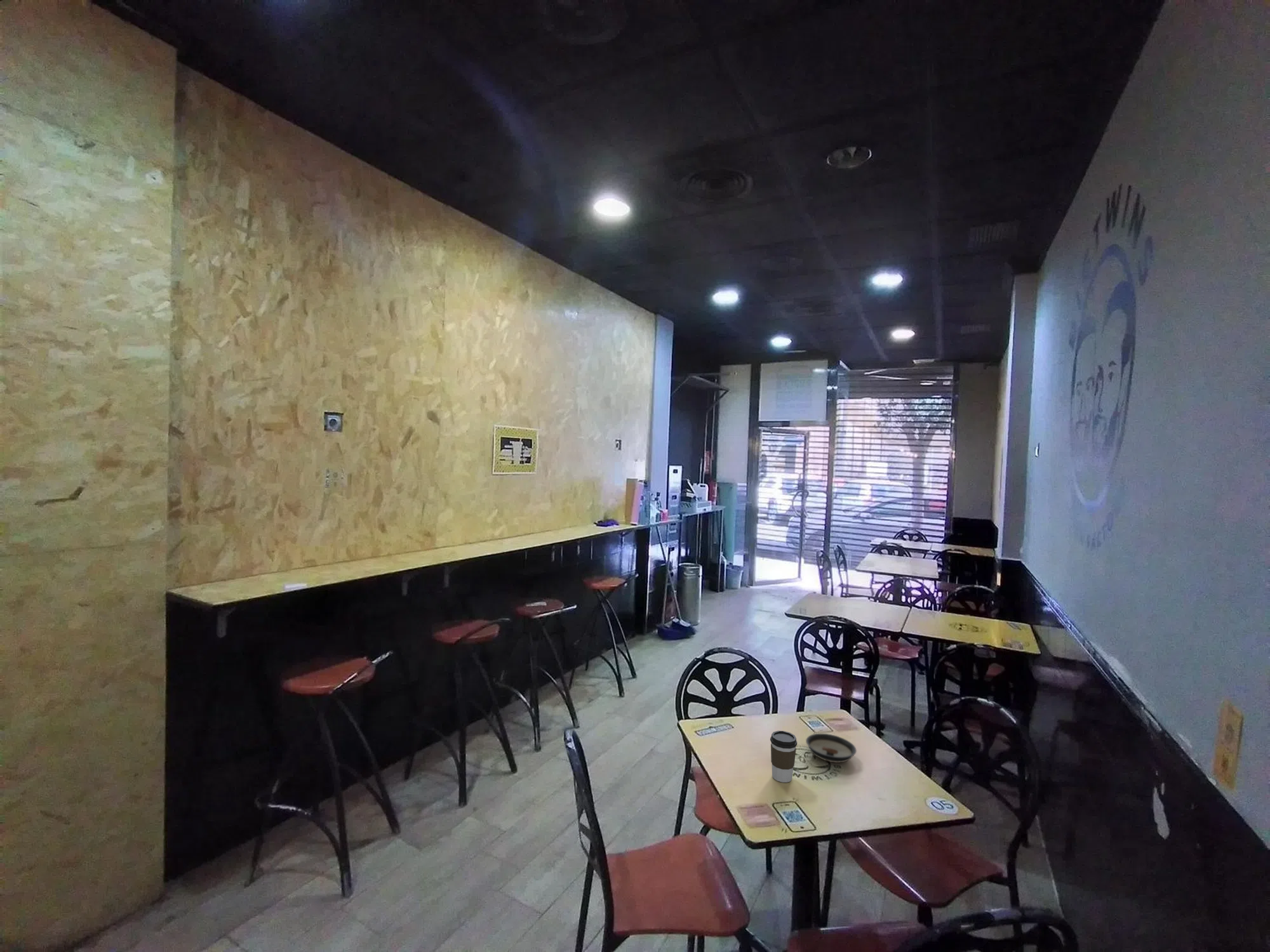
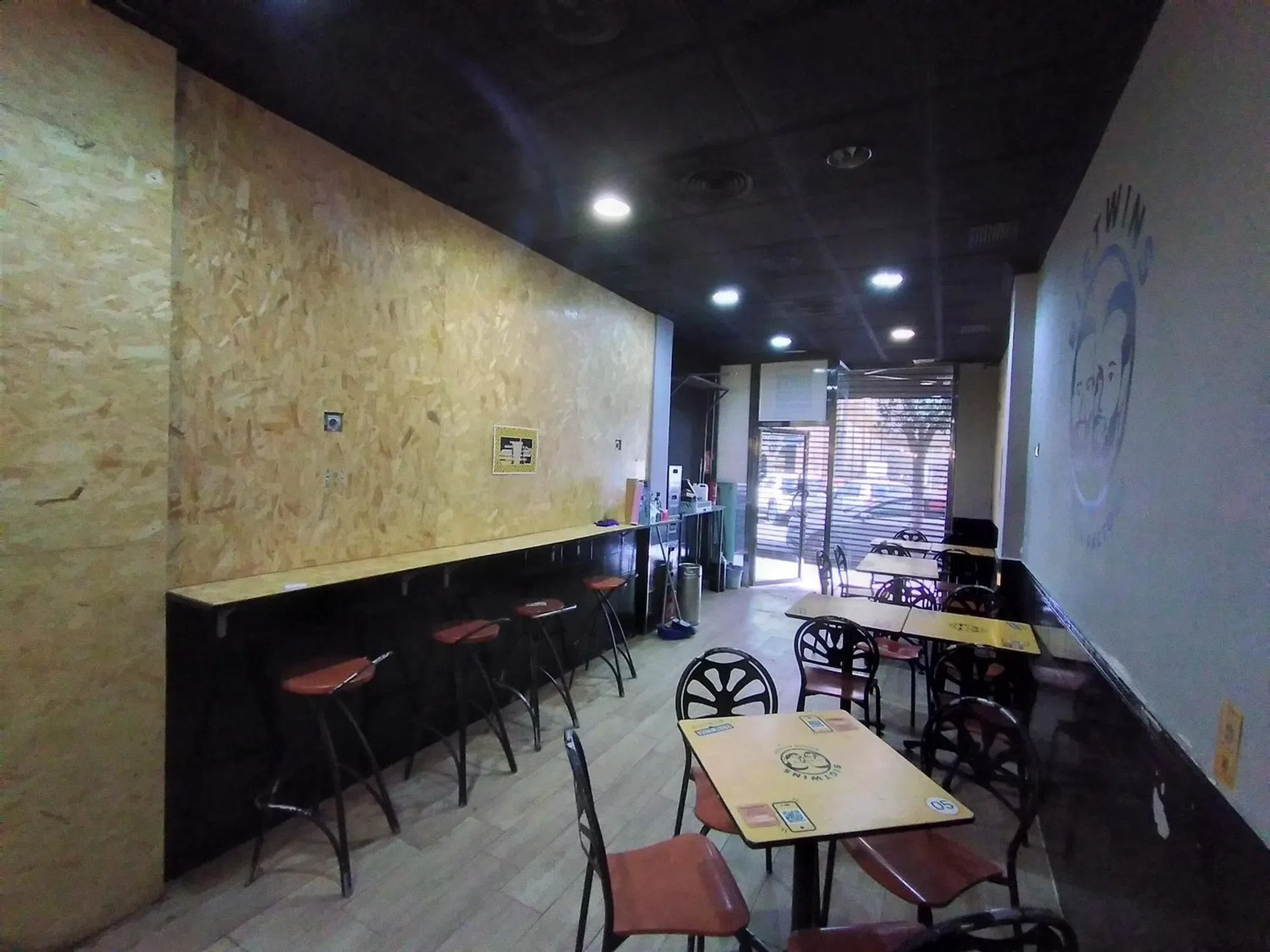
- coffee cup [770,731,798,783]
- saucer [805,733,857,764]
